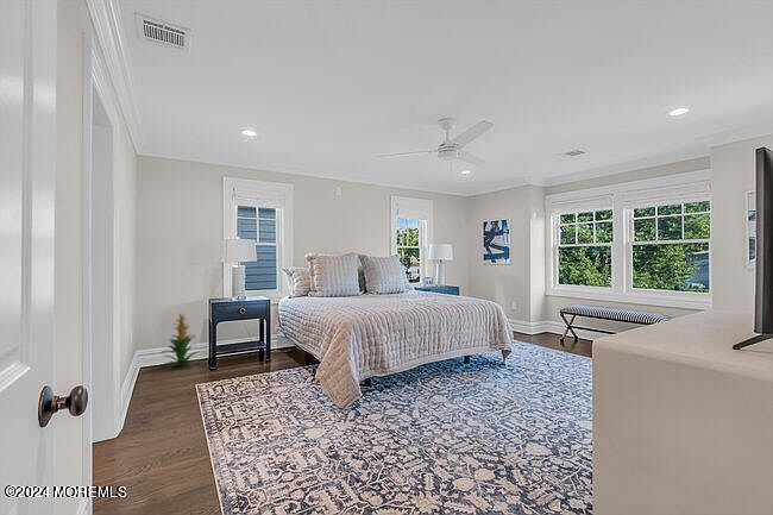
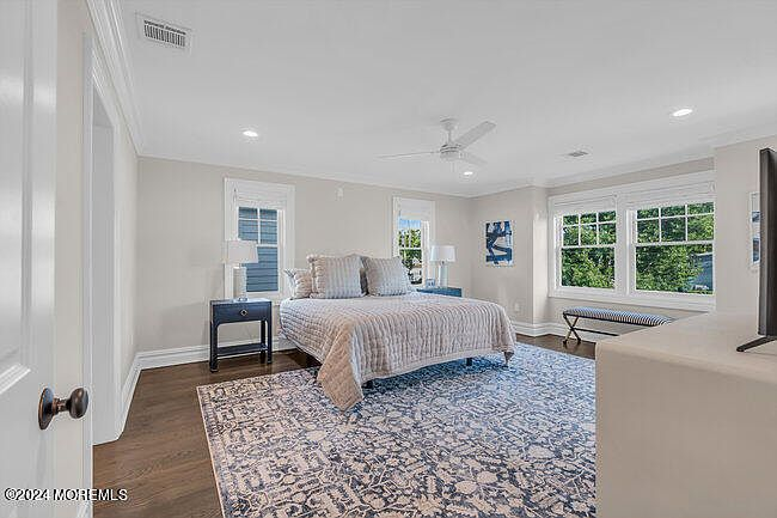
- indoor plant [159,309,205,370]
